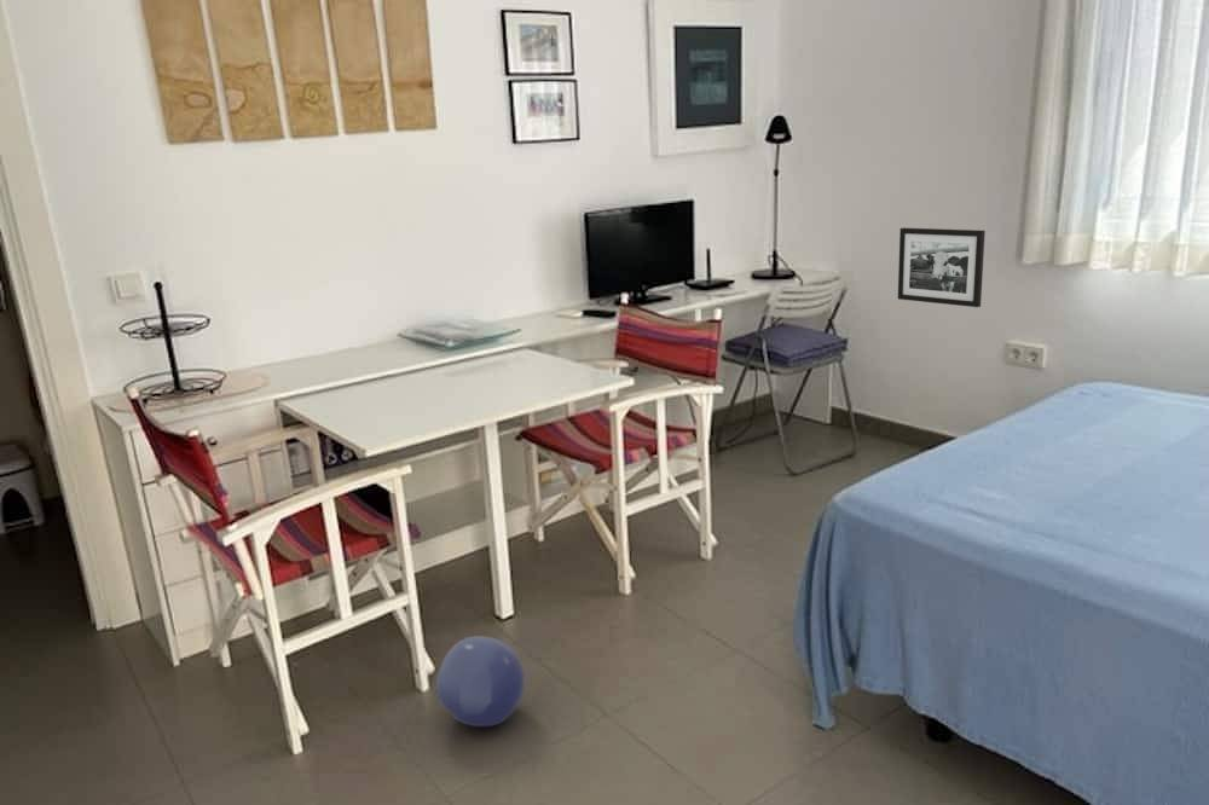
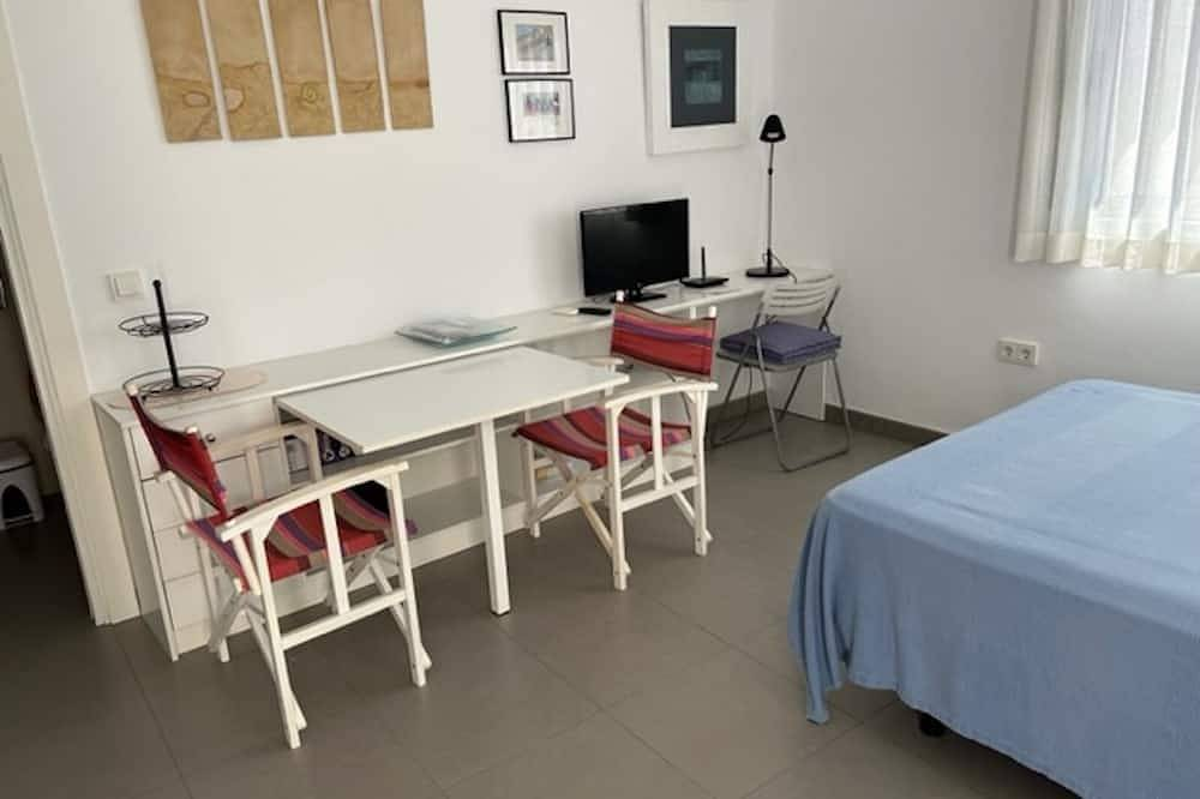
- ball [435,635,526,728]
- picture frame [897,227,987,308]
